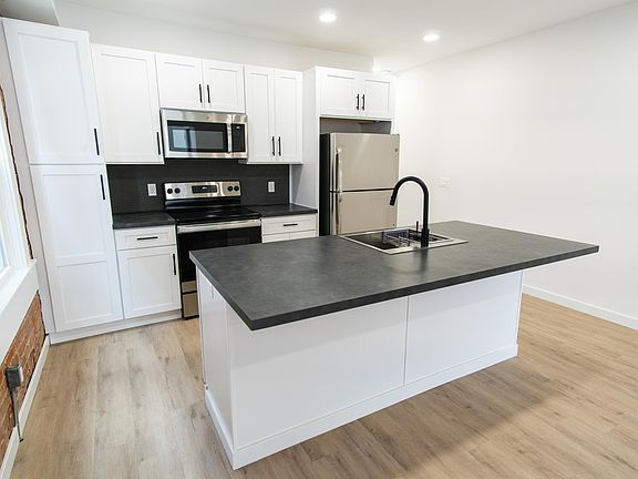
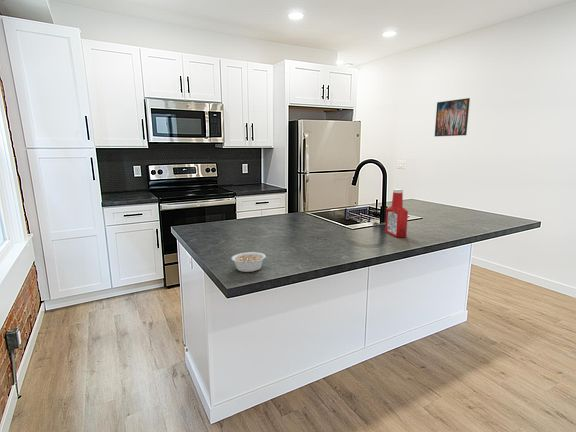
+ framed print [434,97,471,137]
+ soap bottle [384,188,409,239]
+ legume [230,251,271,273]
